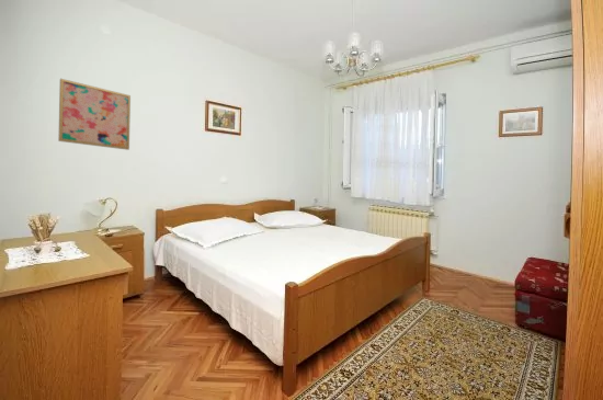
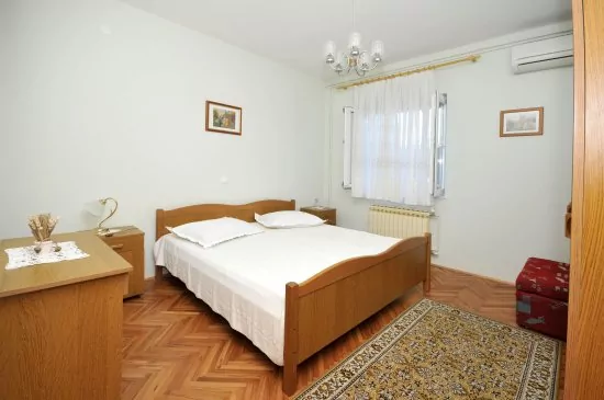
- wall art [57,78,132,151]
